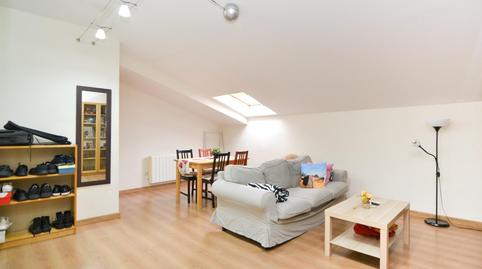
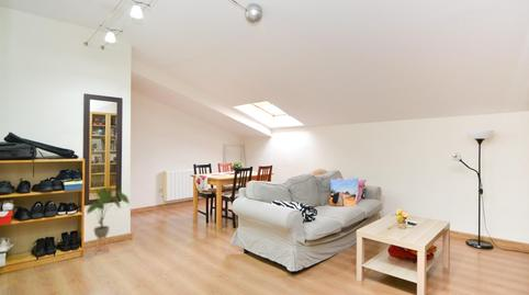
+ house plant [86,186,131,256]
